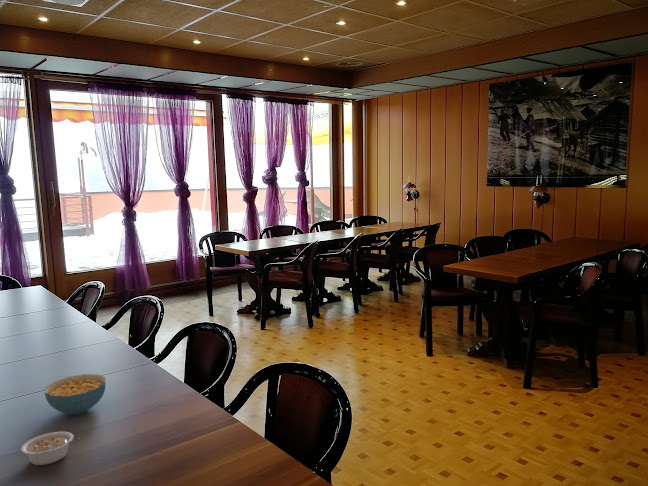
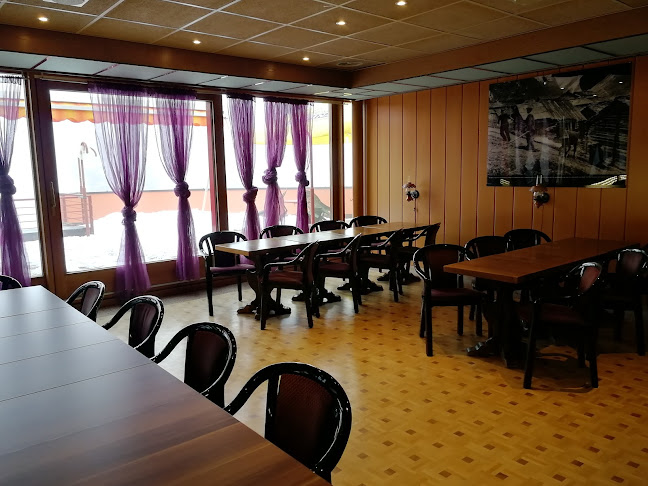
- cereal bowl [44,373,107,415]
- legume [20,431,80,466]
